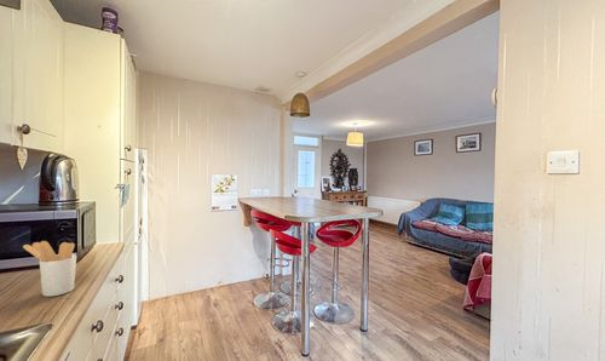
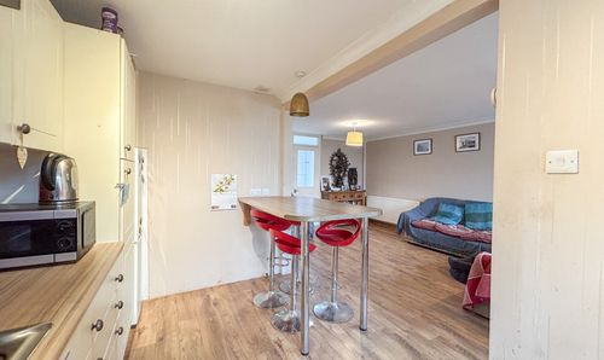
- utensil holder [22,240,77,298]
